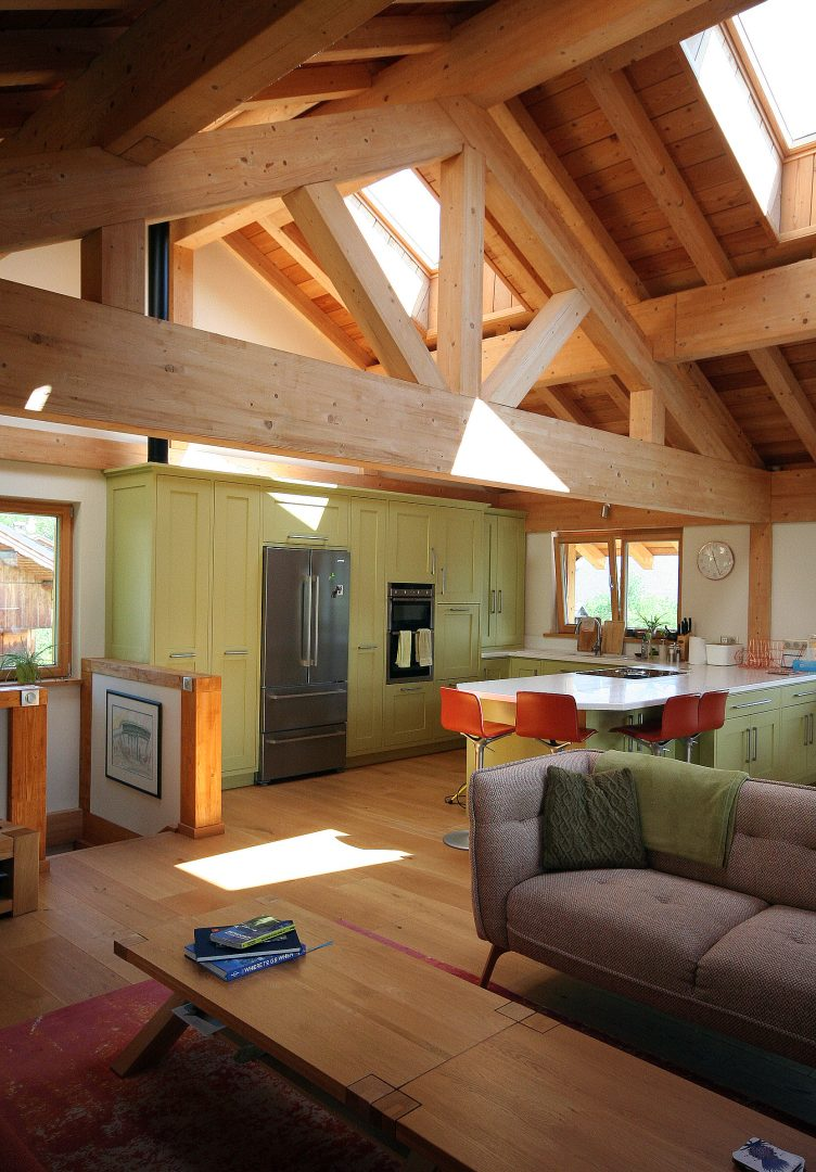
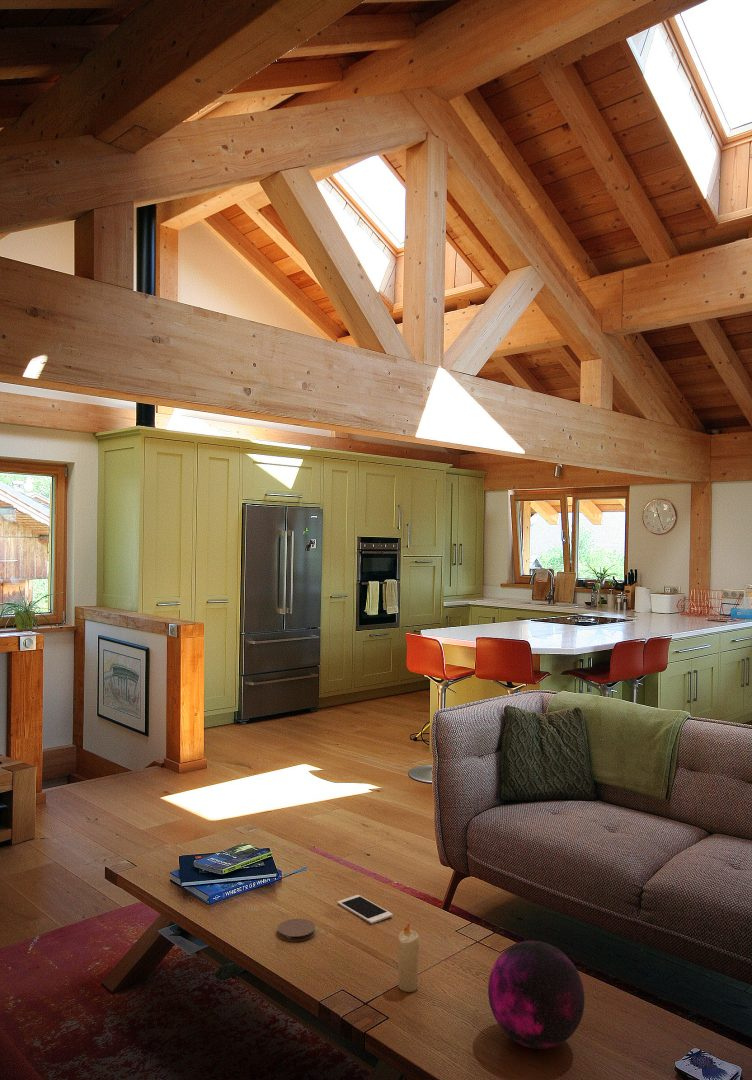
+ candle [397,923,420,993]
+ cell phone [336,894,394,925]
+ coaster [277,918,316,943]
+ decorative orb [487,940,586,1050]
